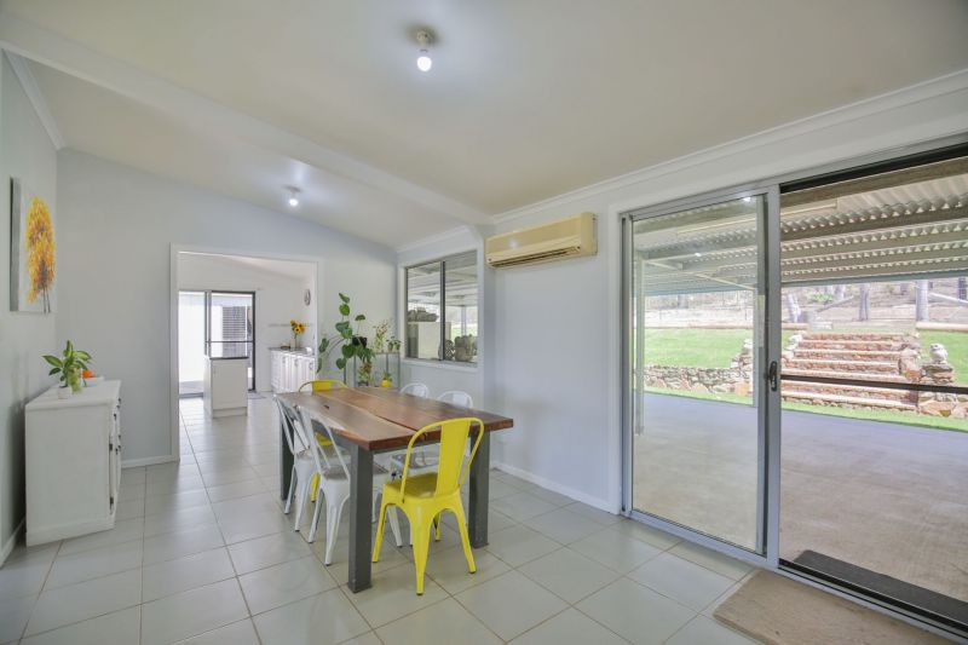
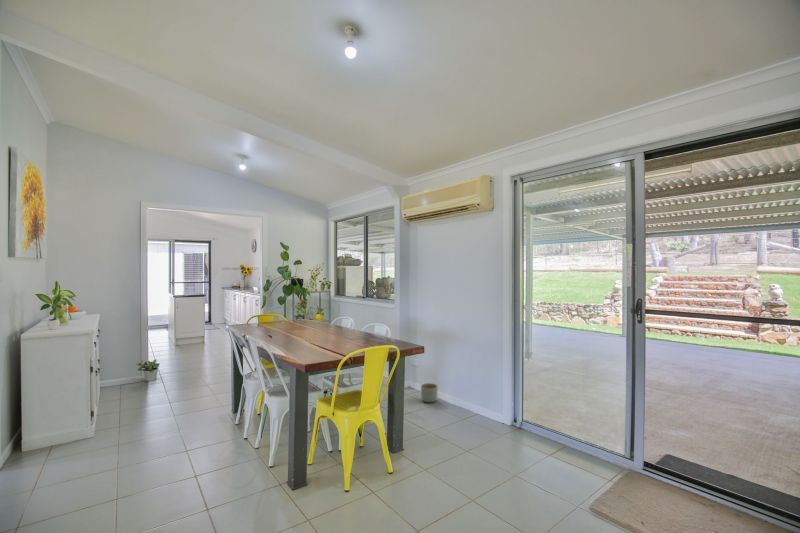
+ potted plant [136,358,160,382]
+ planter [420,382,439,404]
